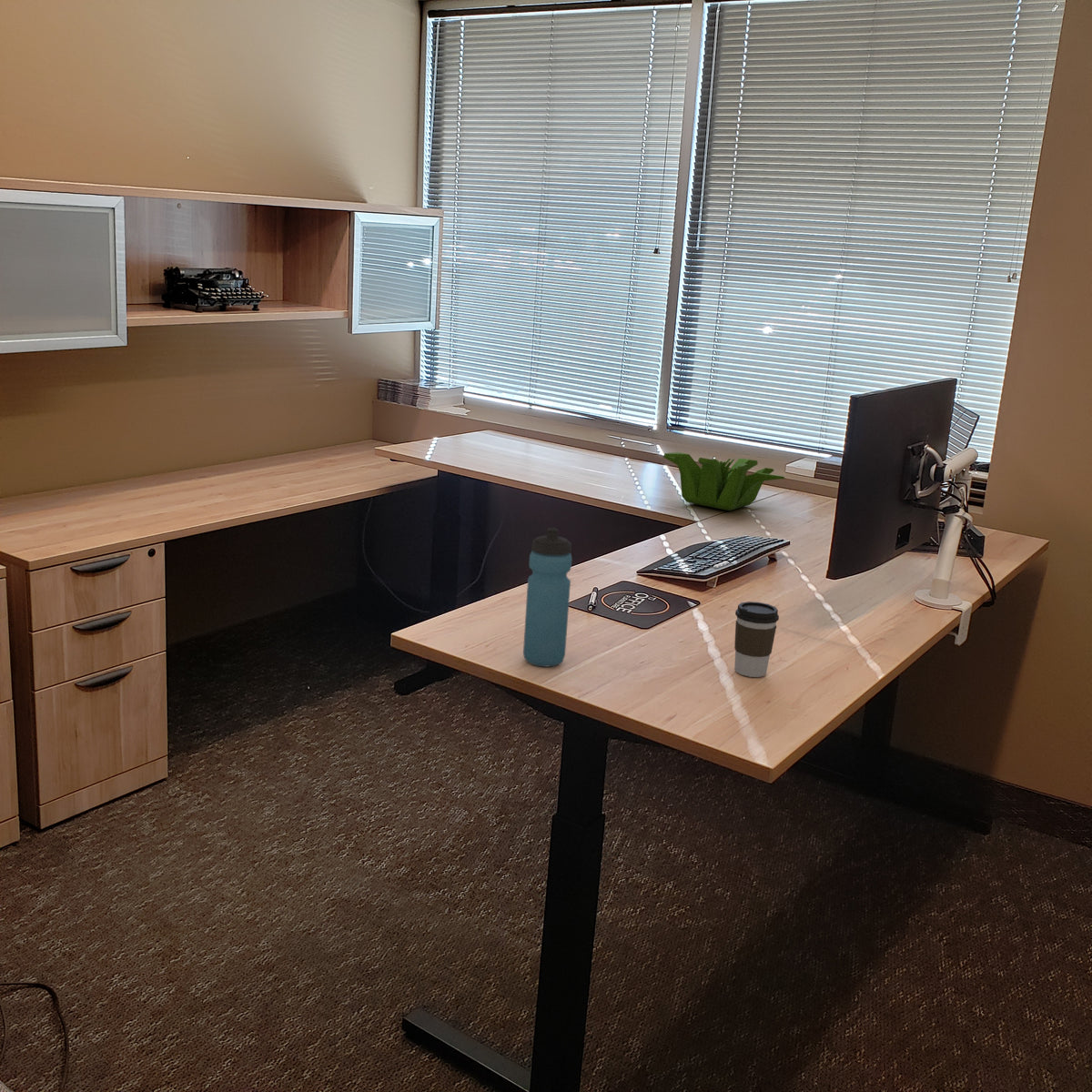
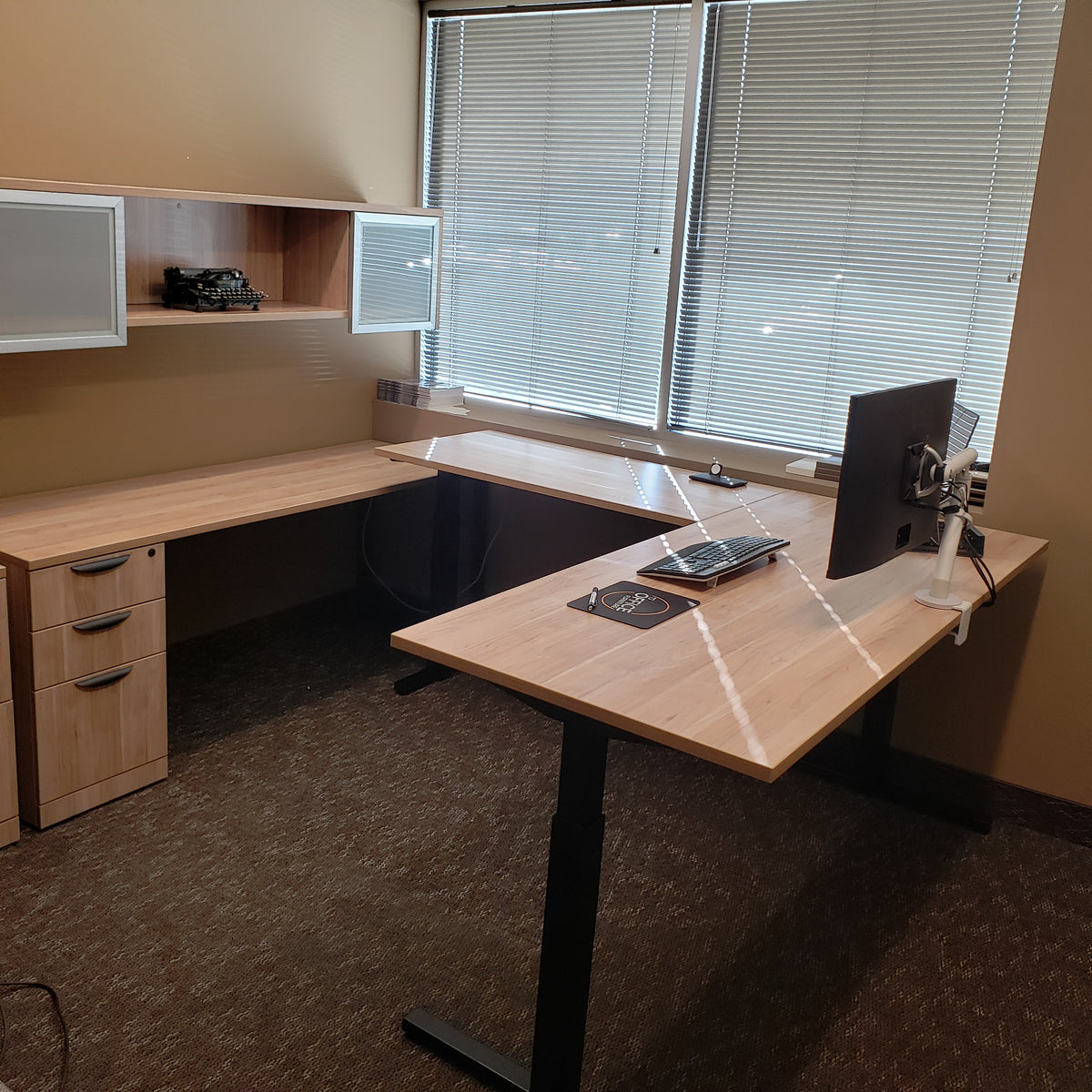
- water bottle [522,527,572,668]
- coffee cup [733,601,780,678]
- plant [662,451,785,511]
